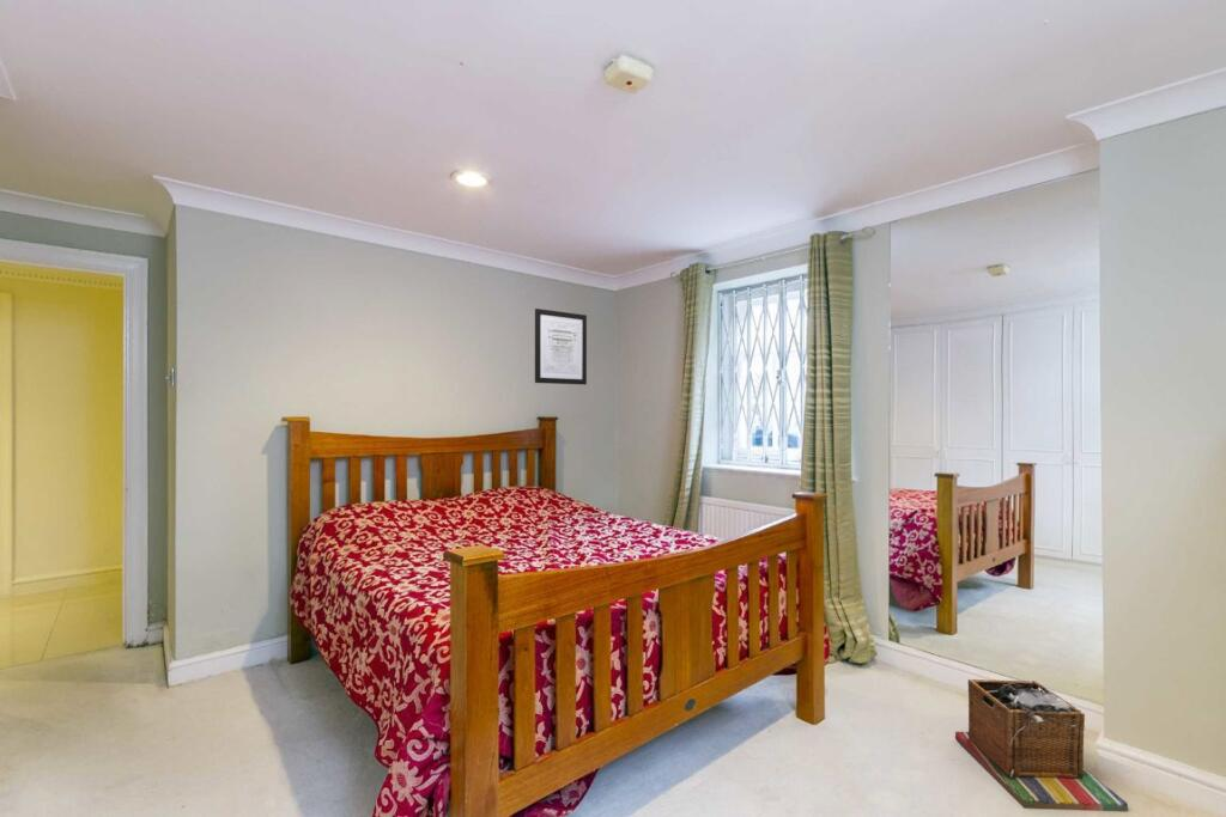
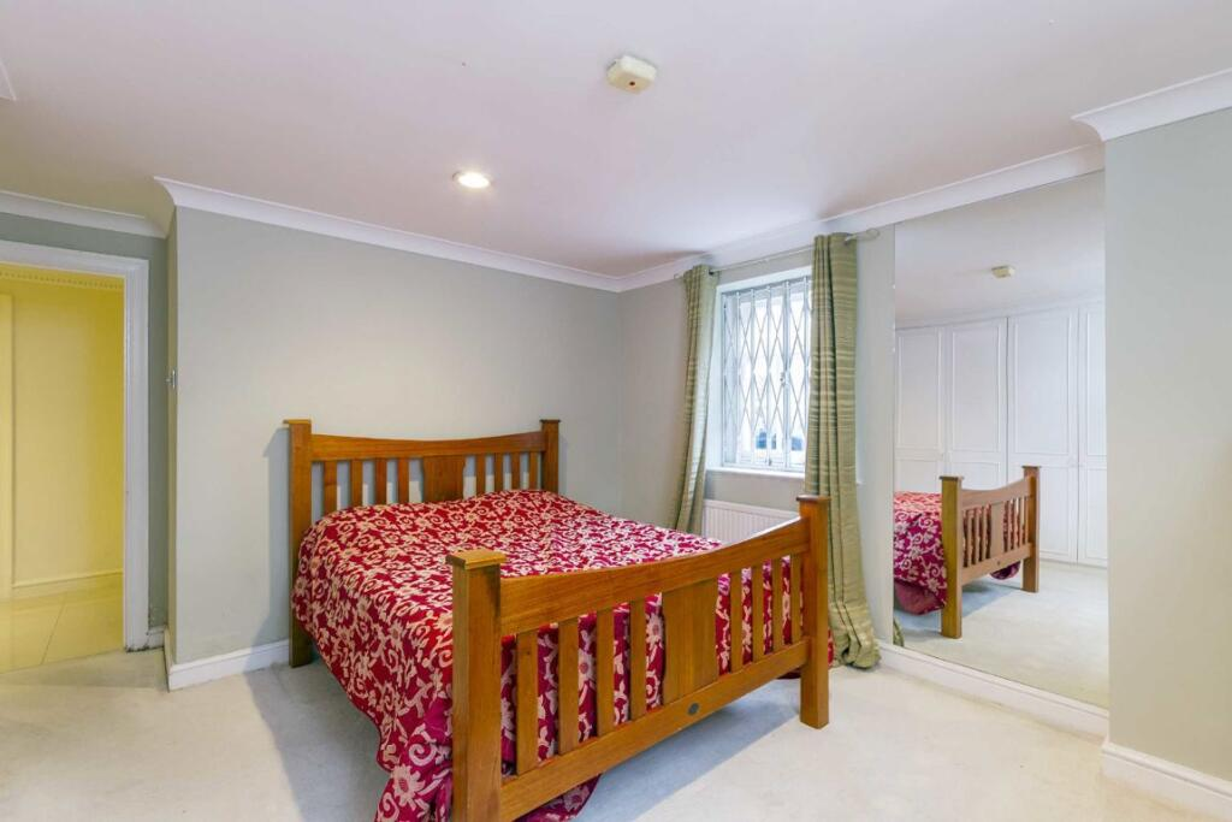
- laundry basket [954,678,1129,812]
- wall art [534,307,588,386]
